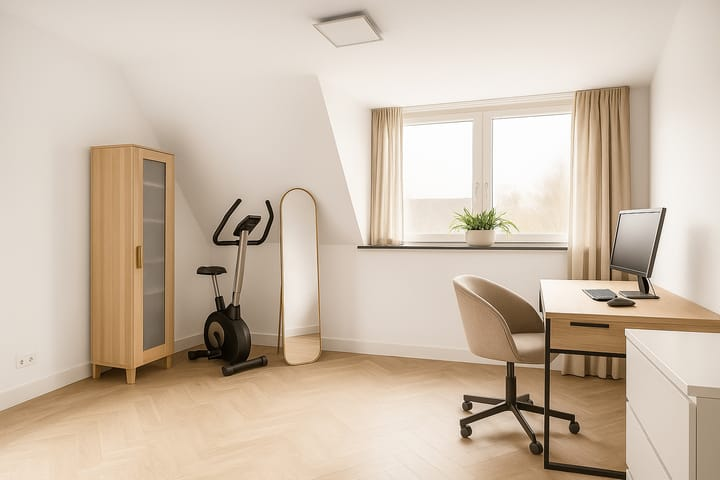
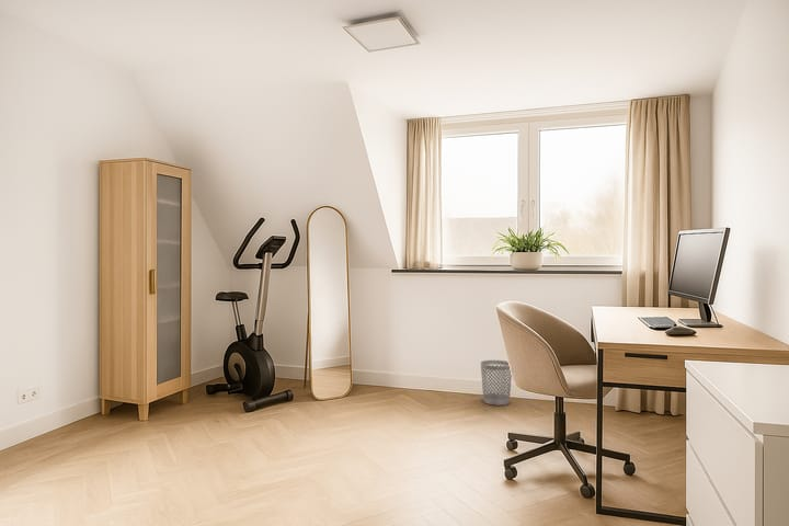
+ wastebasket [480,359,513,407]
